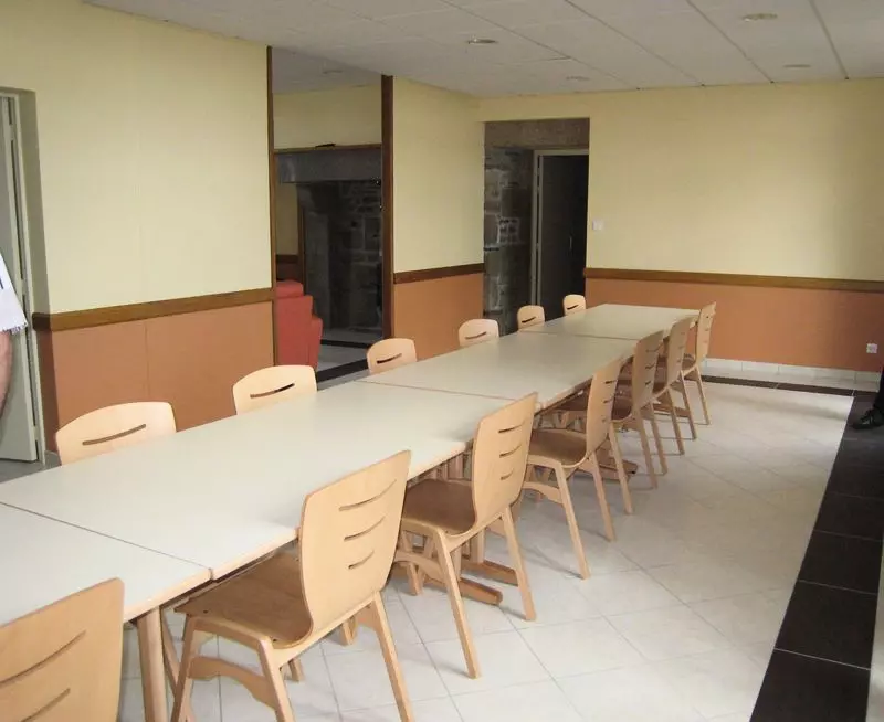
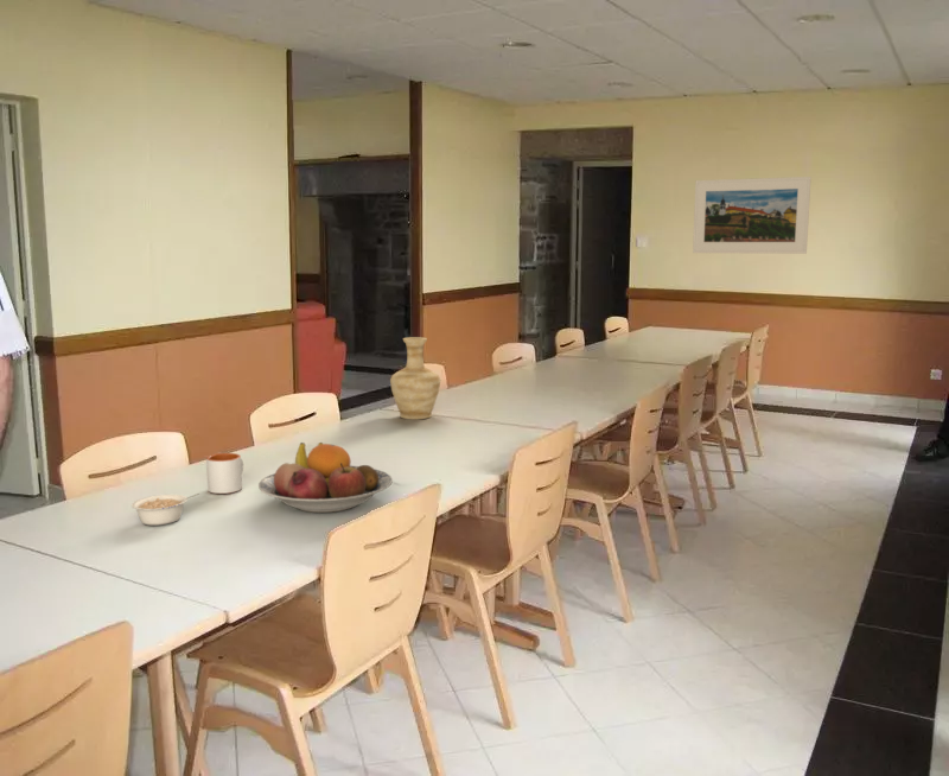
+ fruit bowl [257,441,394,514]
+ vase [389,336,441,420]
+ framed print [692,176,813,255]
+ legume [130,492,200,527]
+ mug [205,452,244,495]
